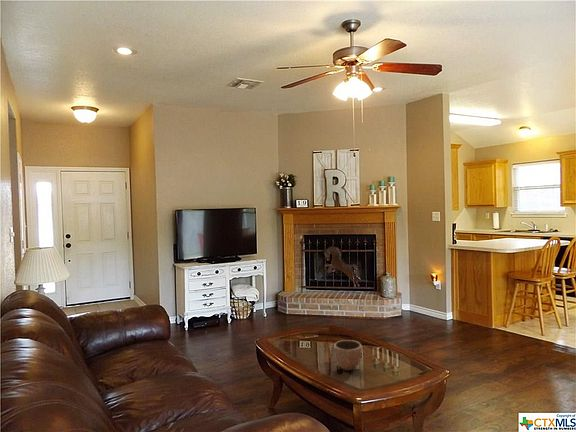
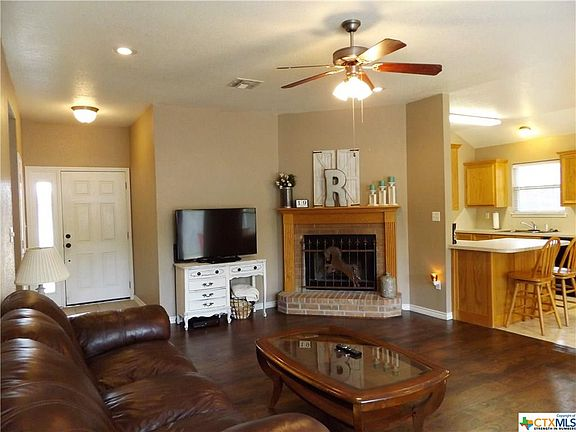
- decorative bowl [333,339,363,372]
